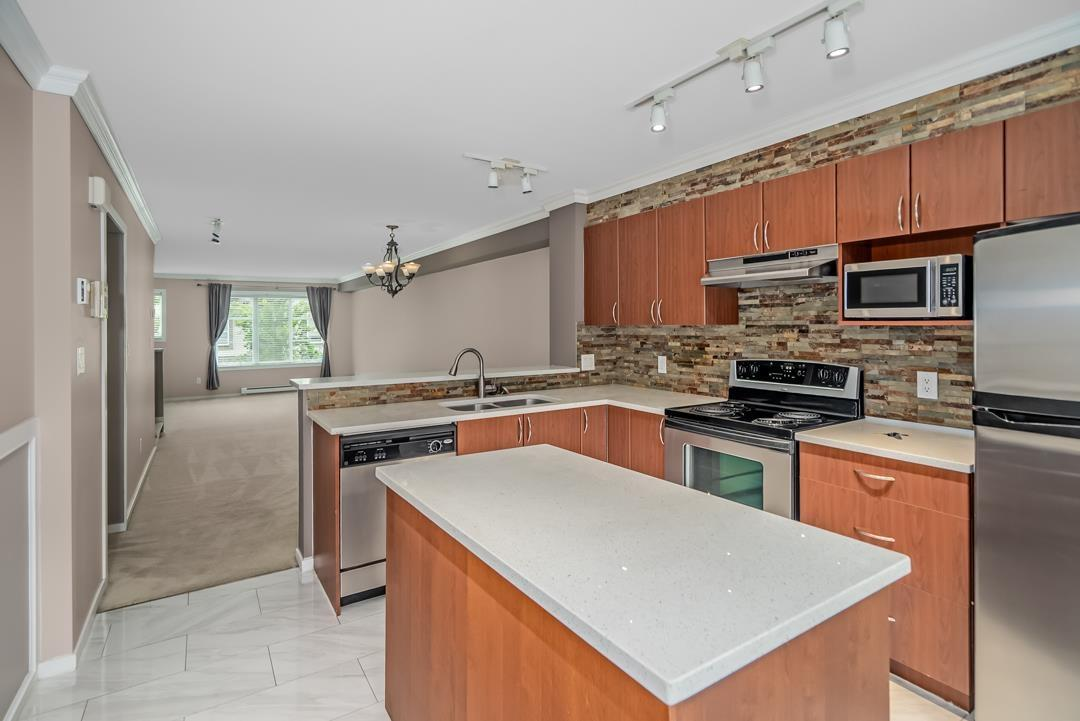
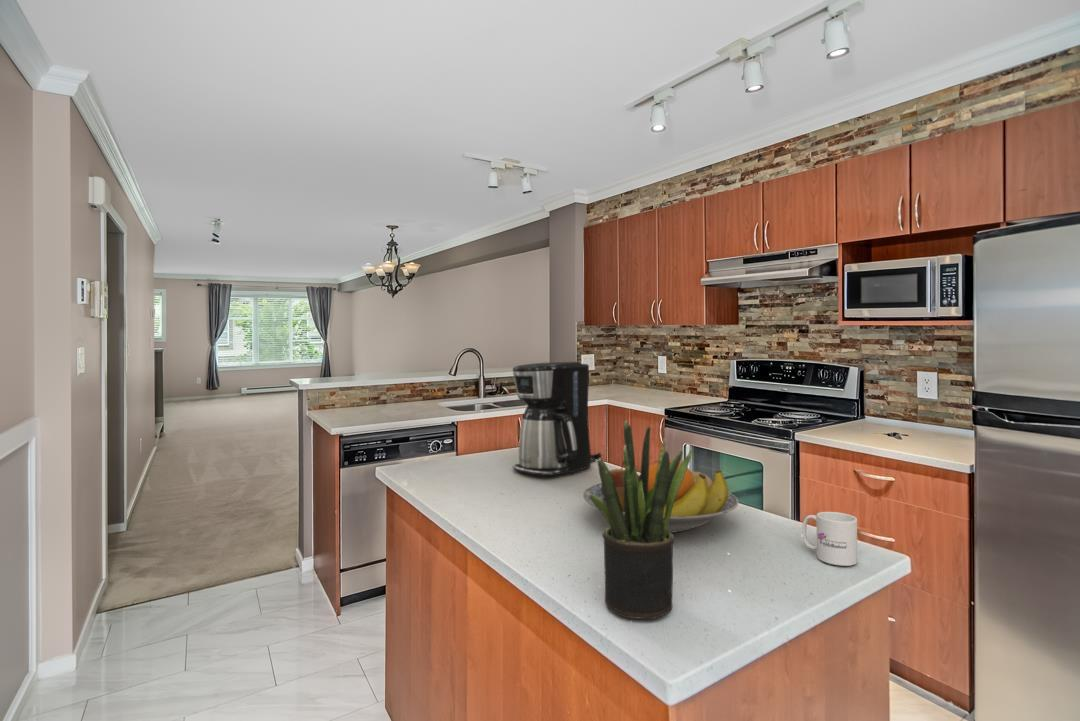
+ coffee maker [511,361,604,477]
+ fruit bowl [582,459,739,534]
+ potted plant [589,420,693,620]
+ mug [801,511,858,567]
